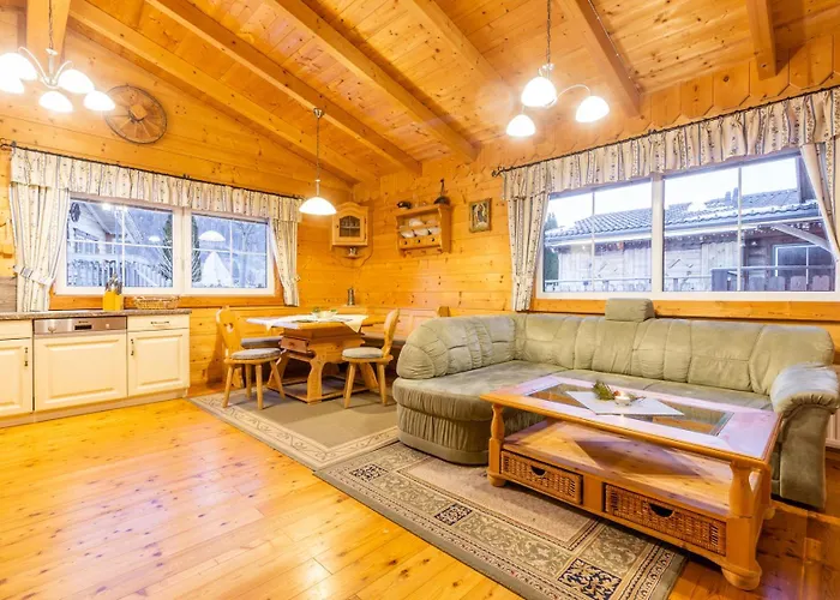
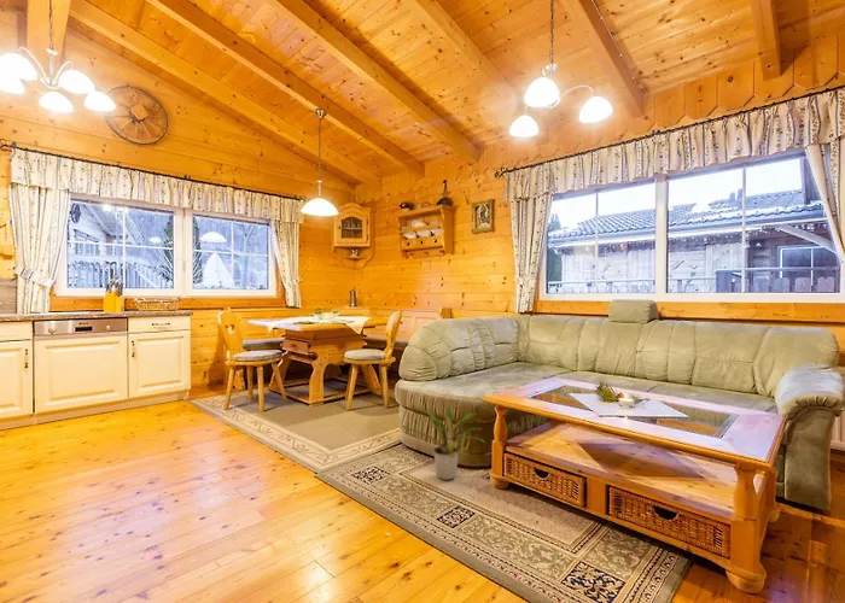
+ potted plant [401,408,488,481]
